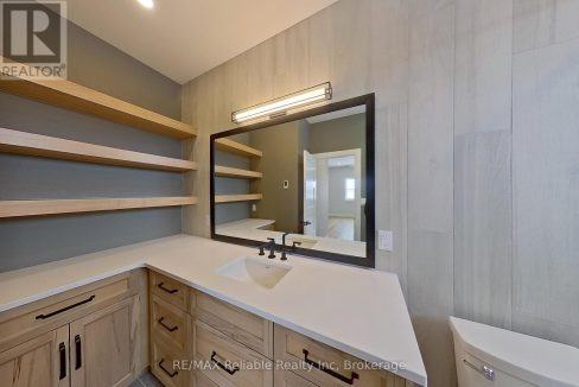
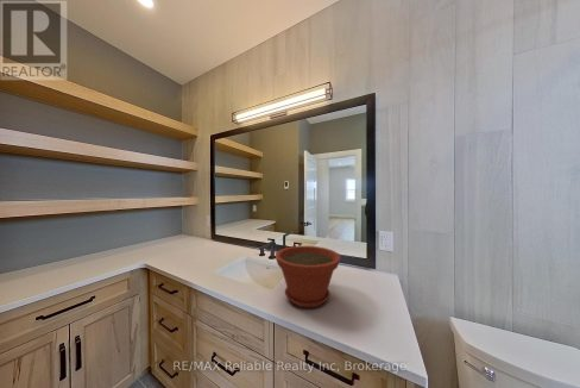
+ plant pot [275,245,341,308]
